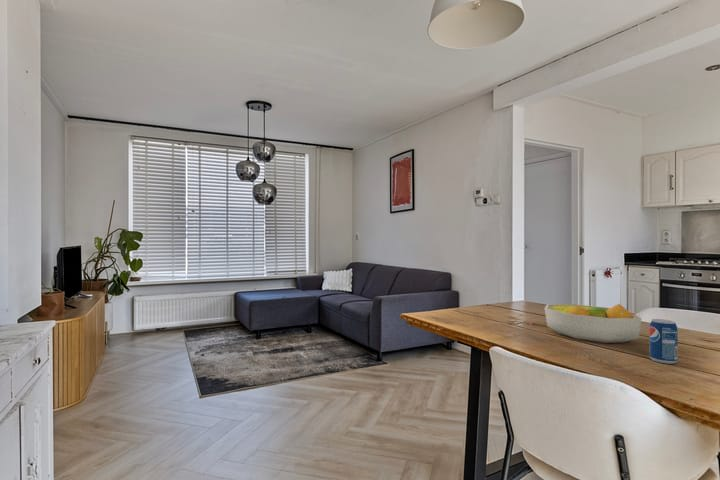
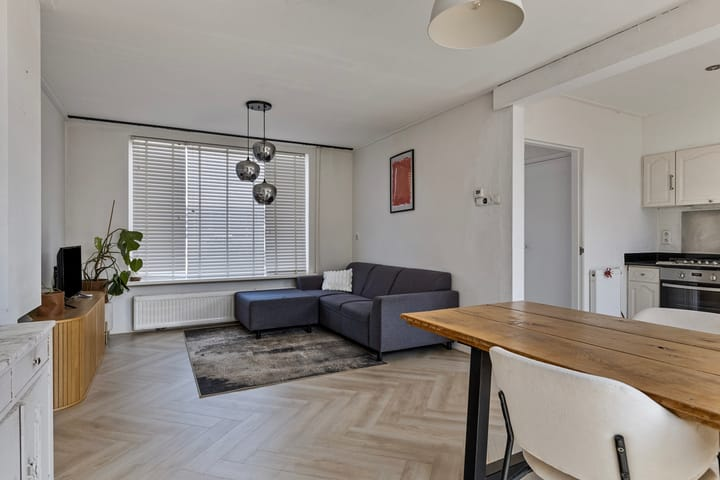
- fruit bowl [544,303,643,344]
- beverage can [649,318,679,365]
